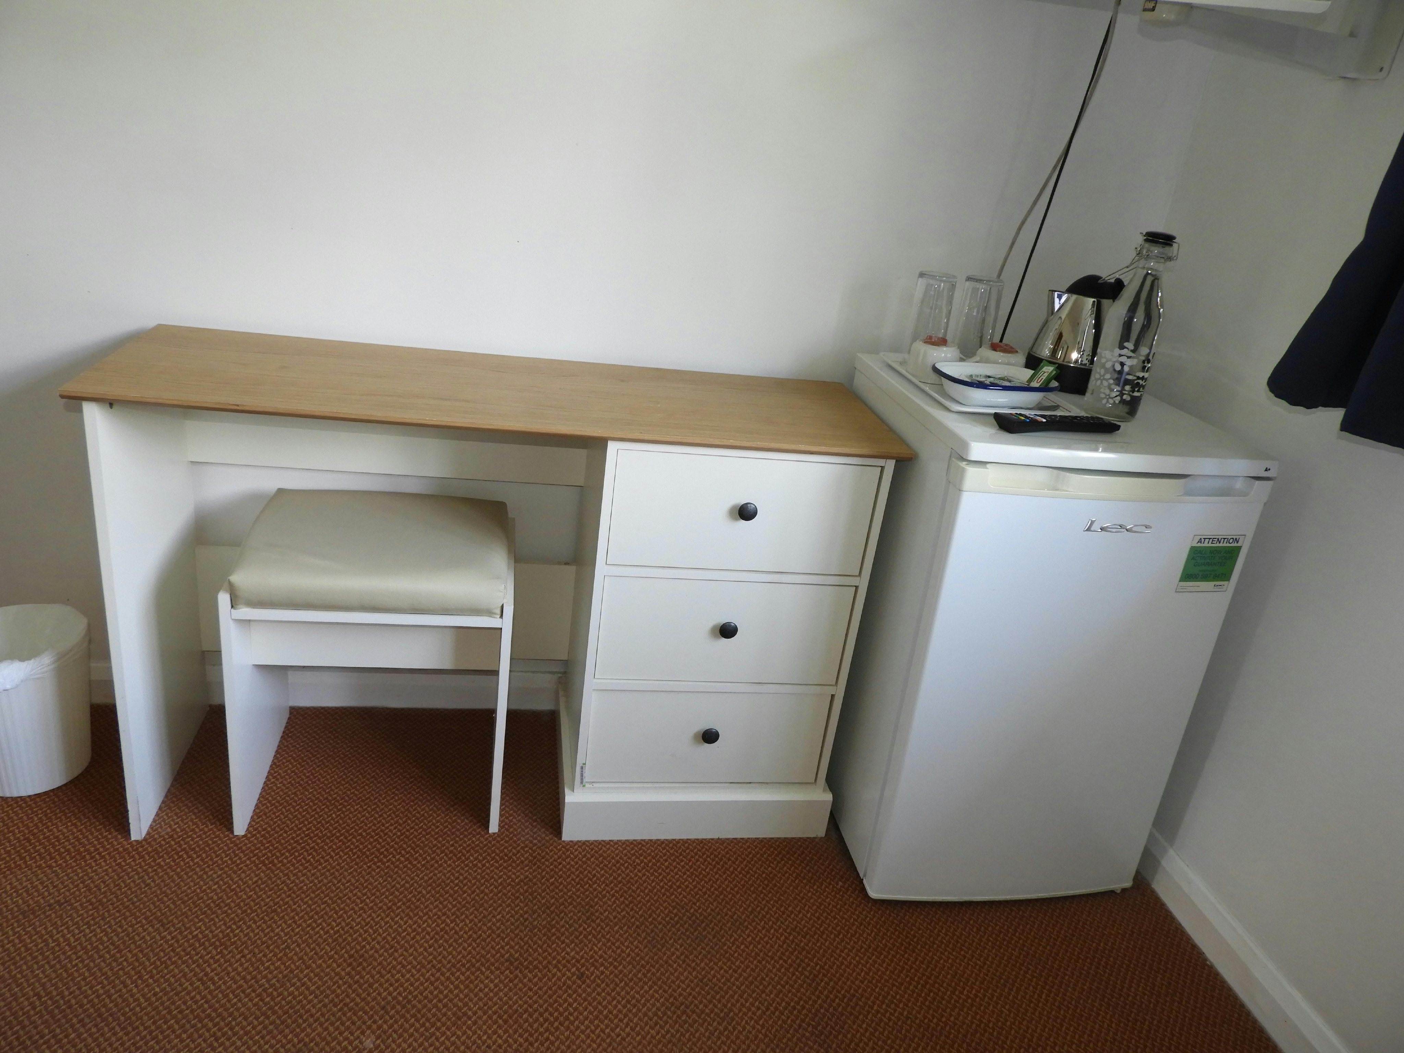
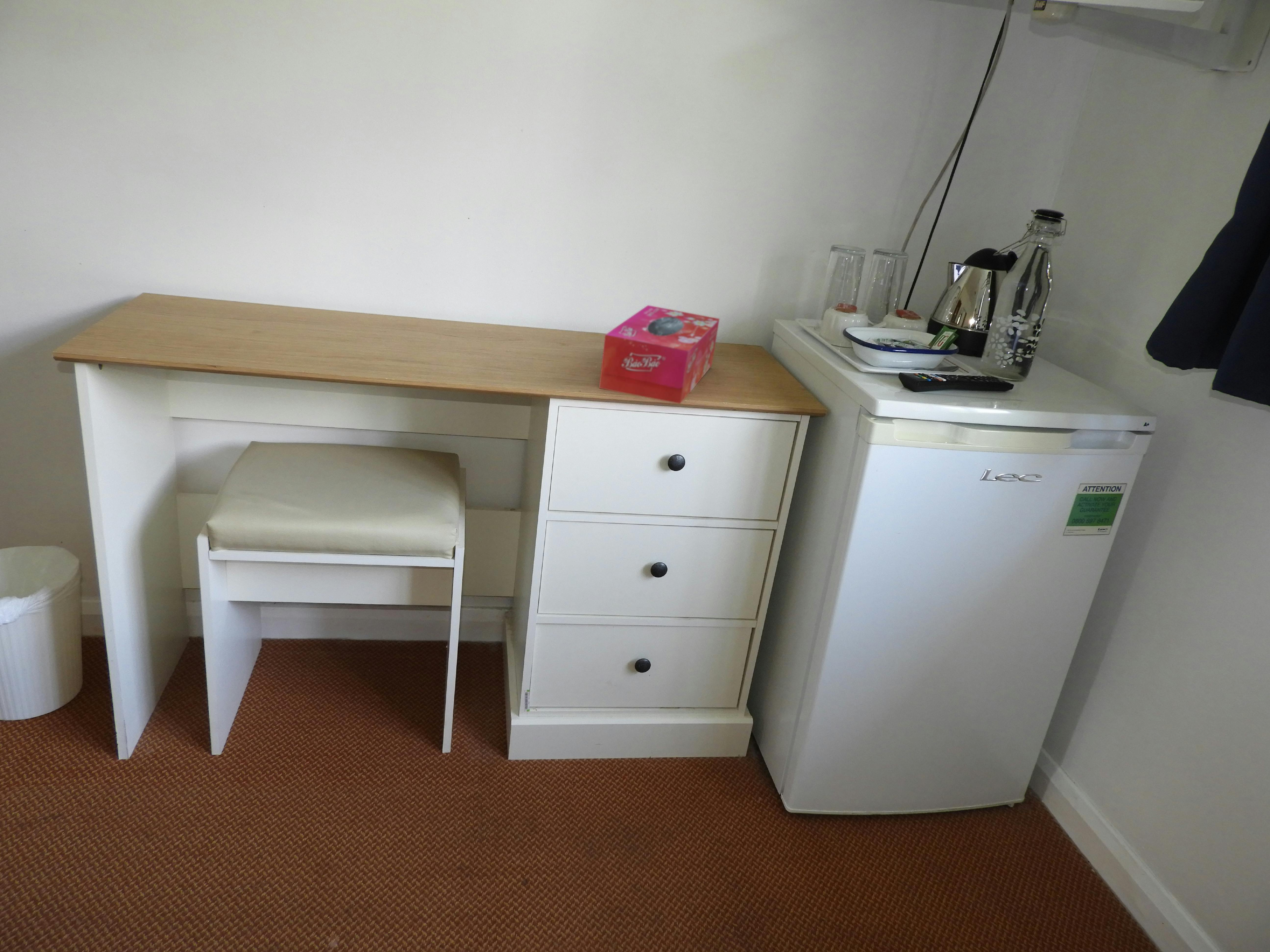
+ tissue box [599,305,720,404]
